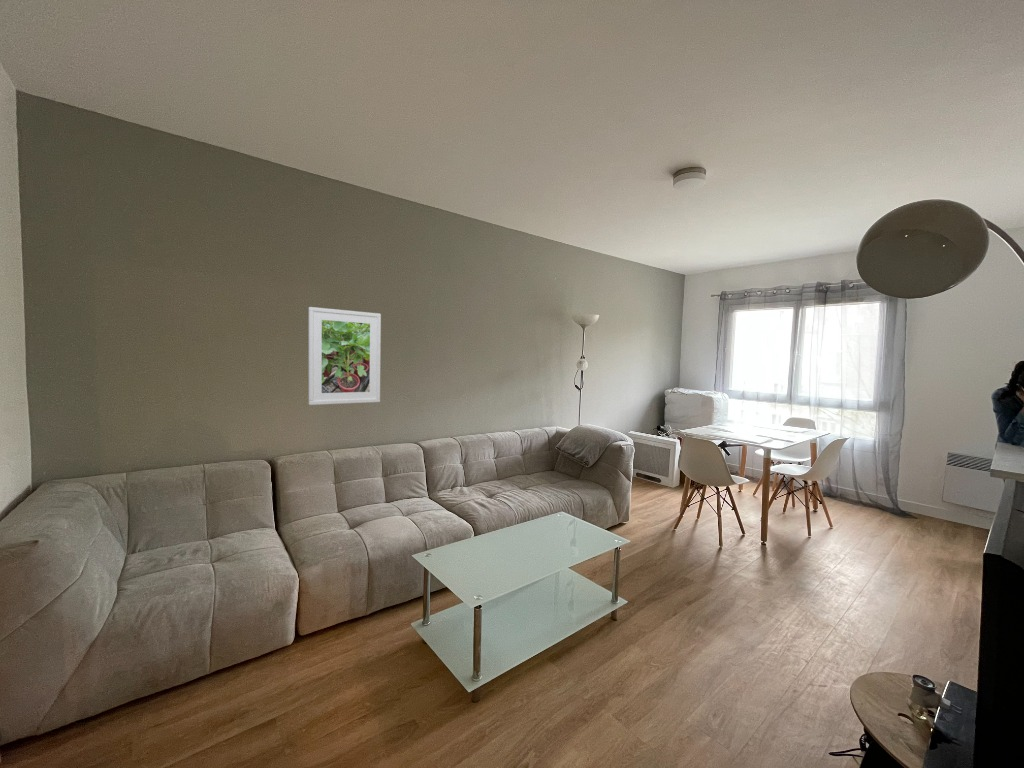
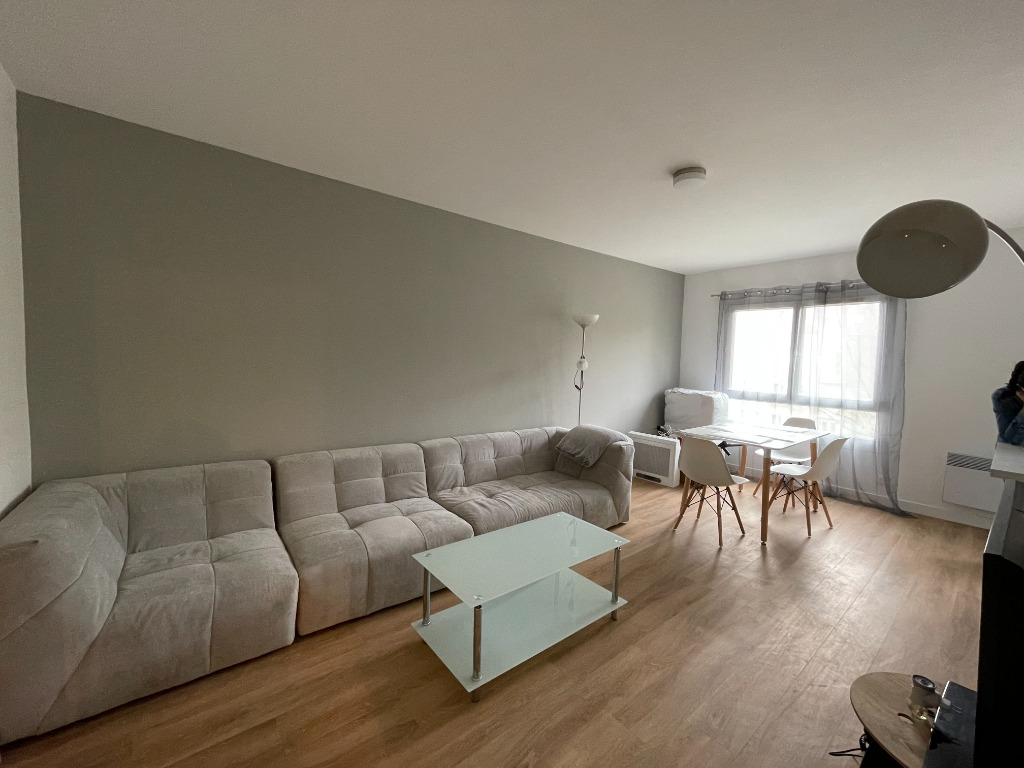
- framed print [308,306,382,406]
